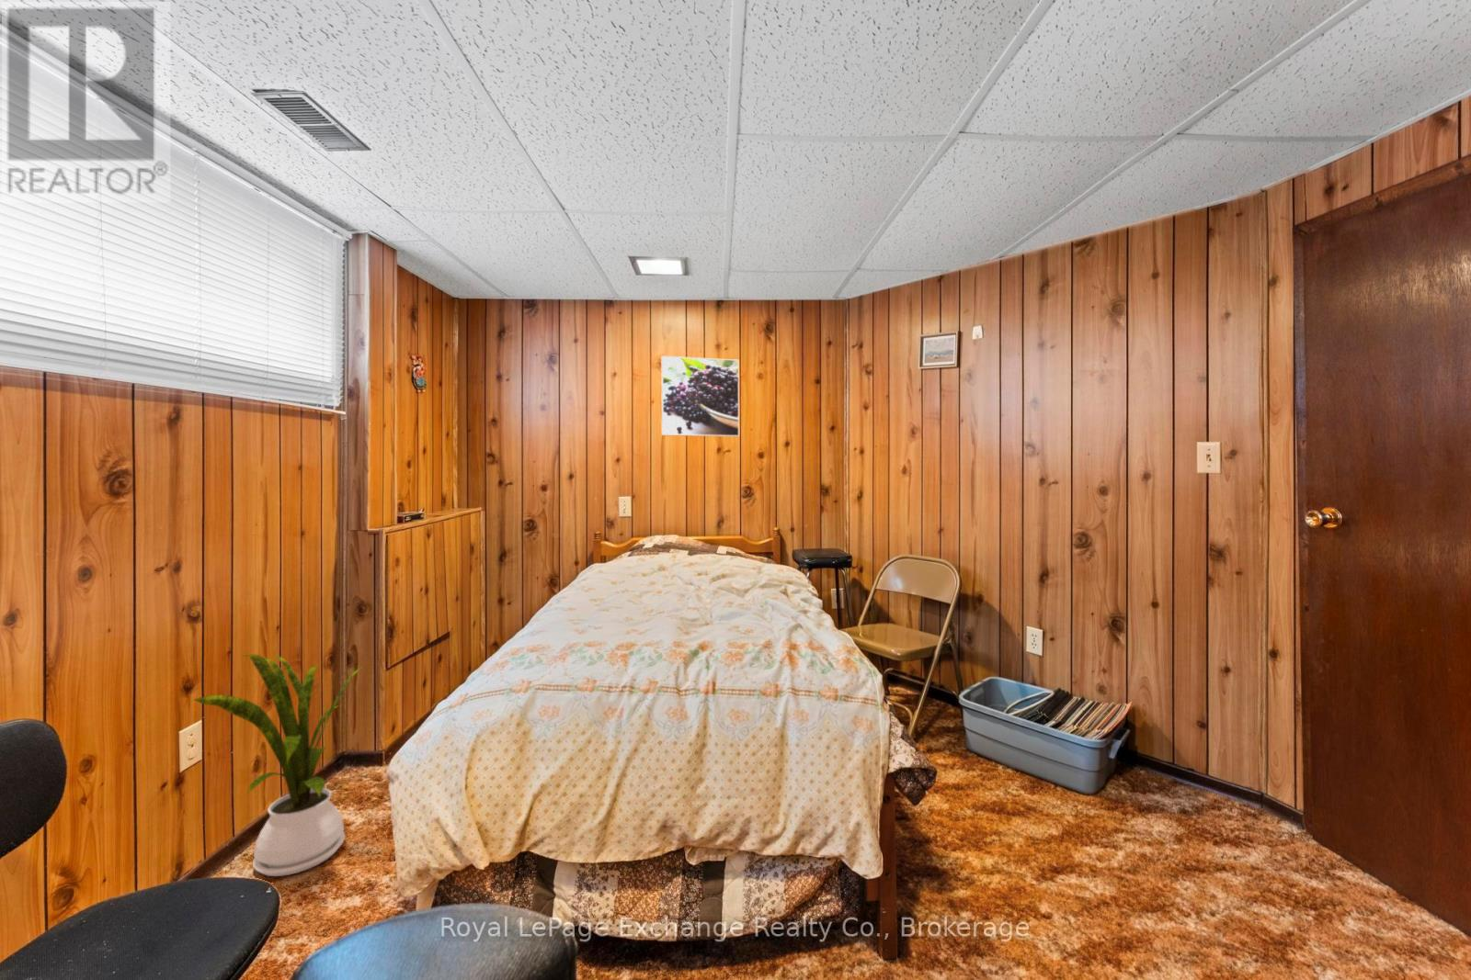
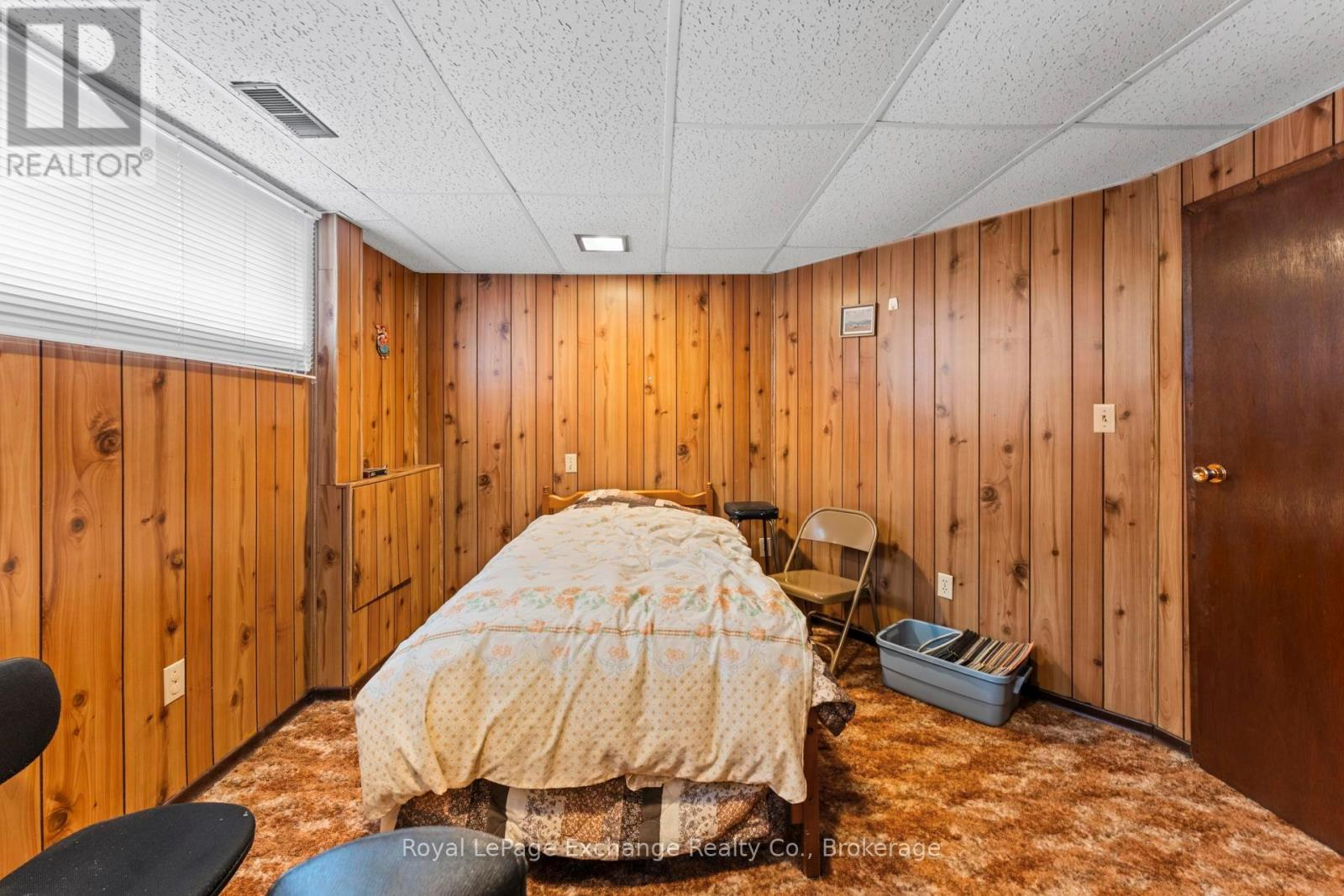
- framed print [661,355,740,438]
- house plant [193,651,364,877]
